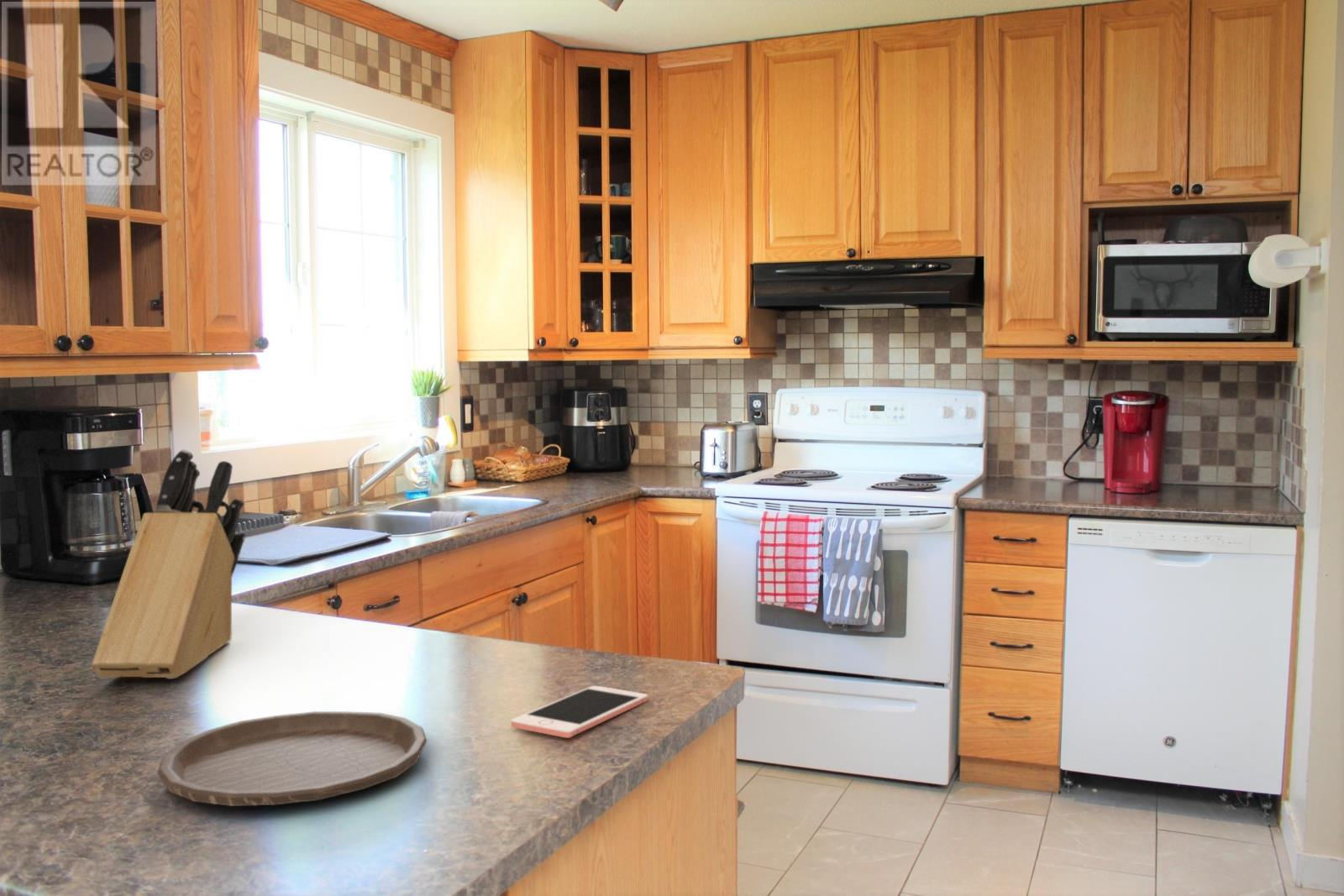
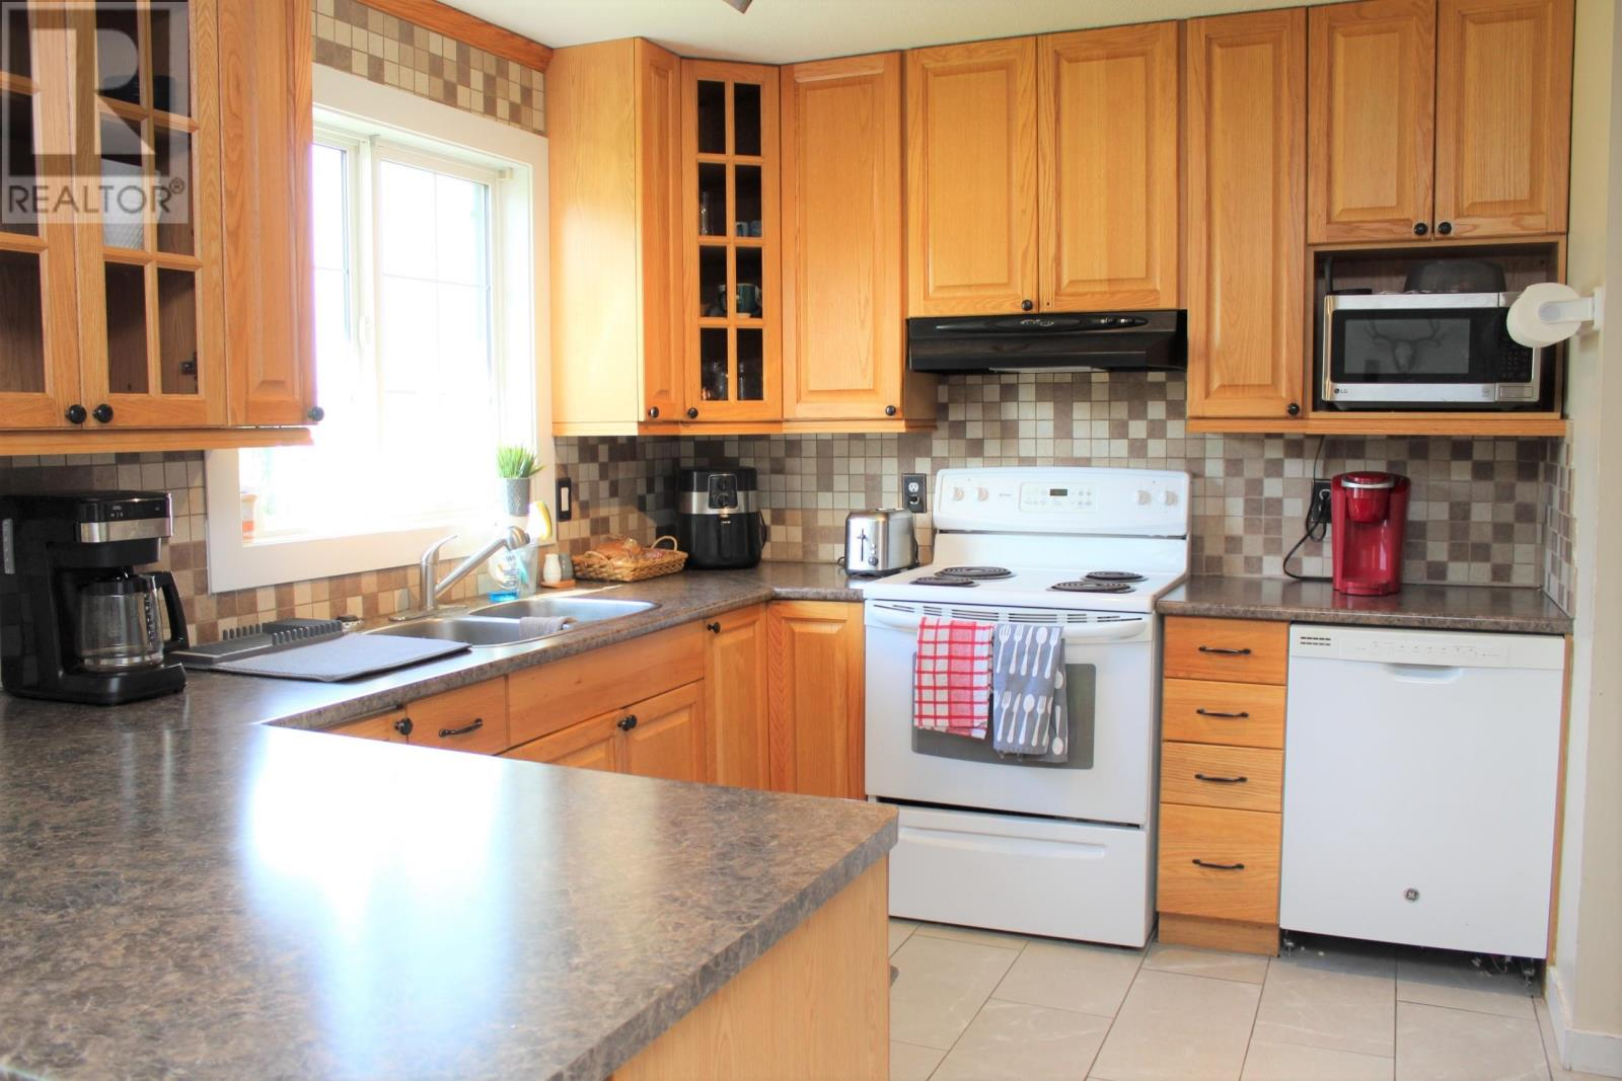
- cell phone [511,685,649,739]
- plate [156,710,428,807]
- knife block [91,448,246,679]
